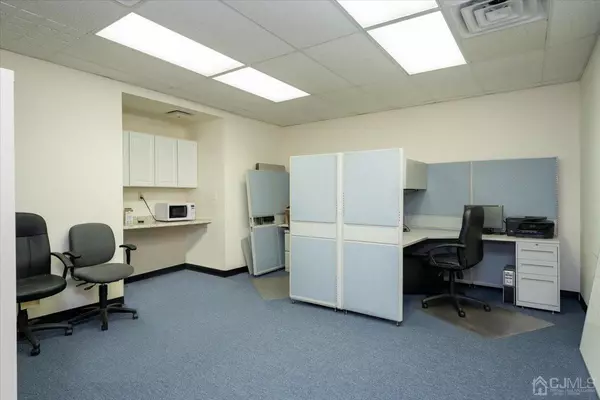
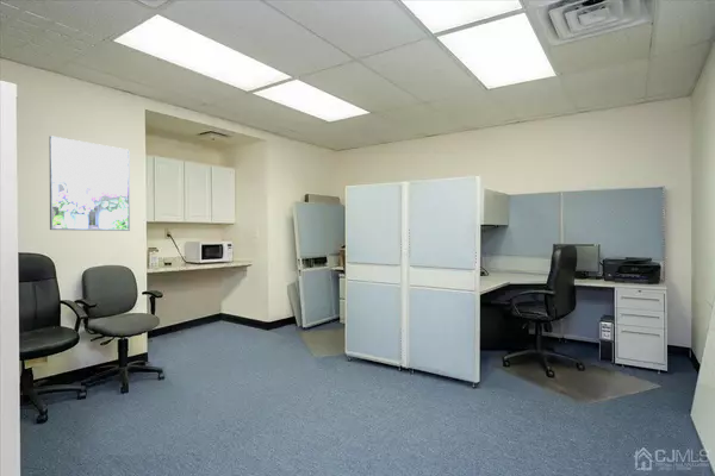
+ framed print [49,134,131,232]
